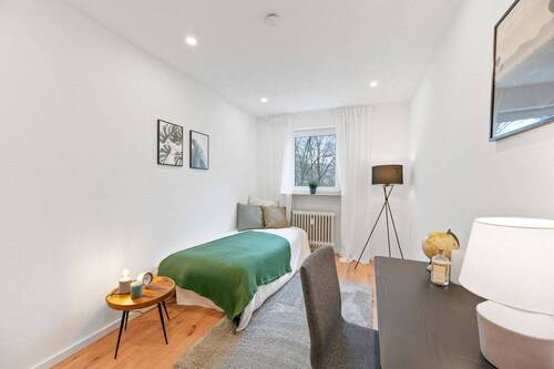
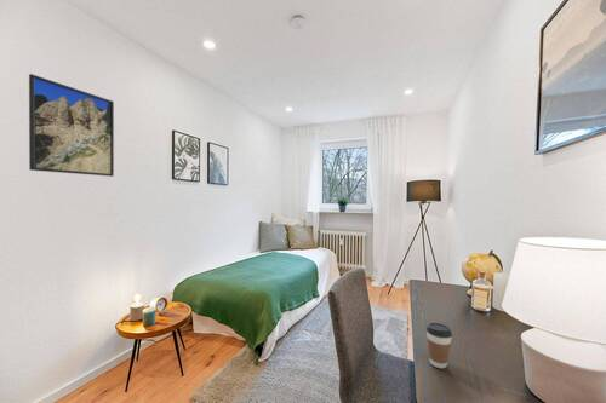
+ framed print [28,73,115,178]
+ coffee cup [425,322,453,369]
